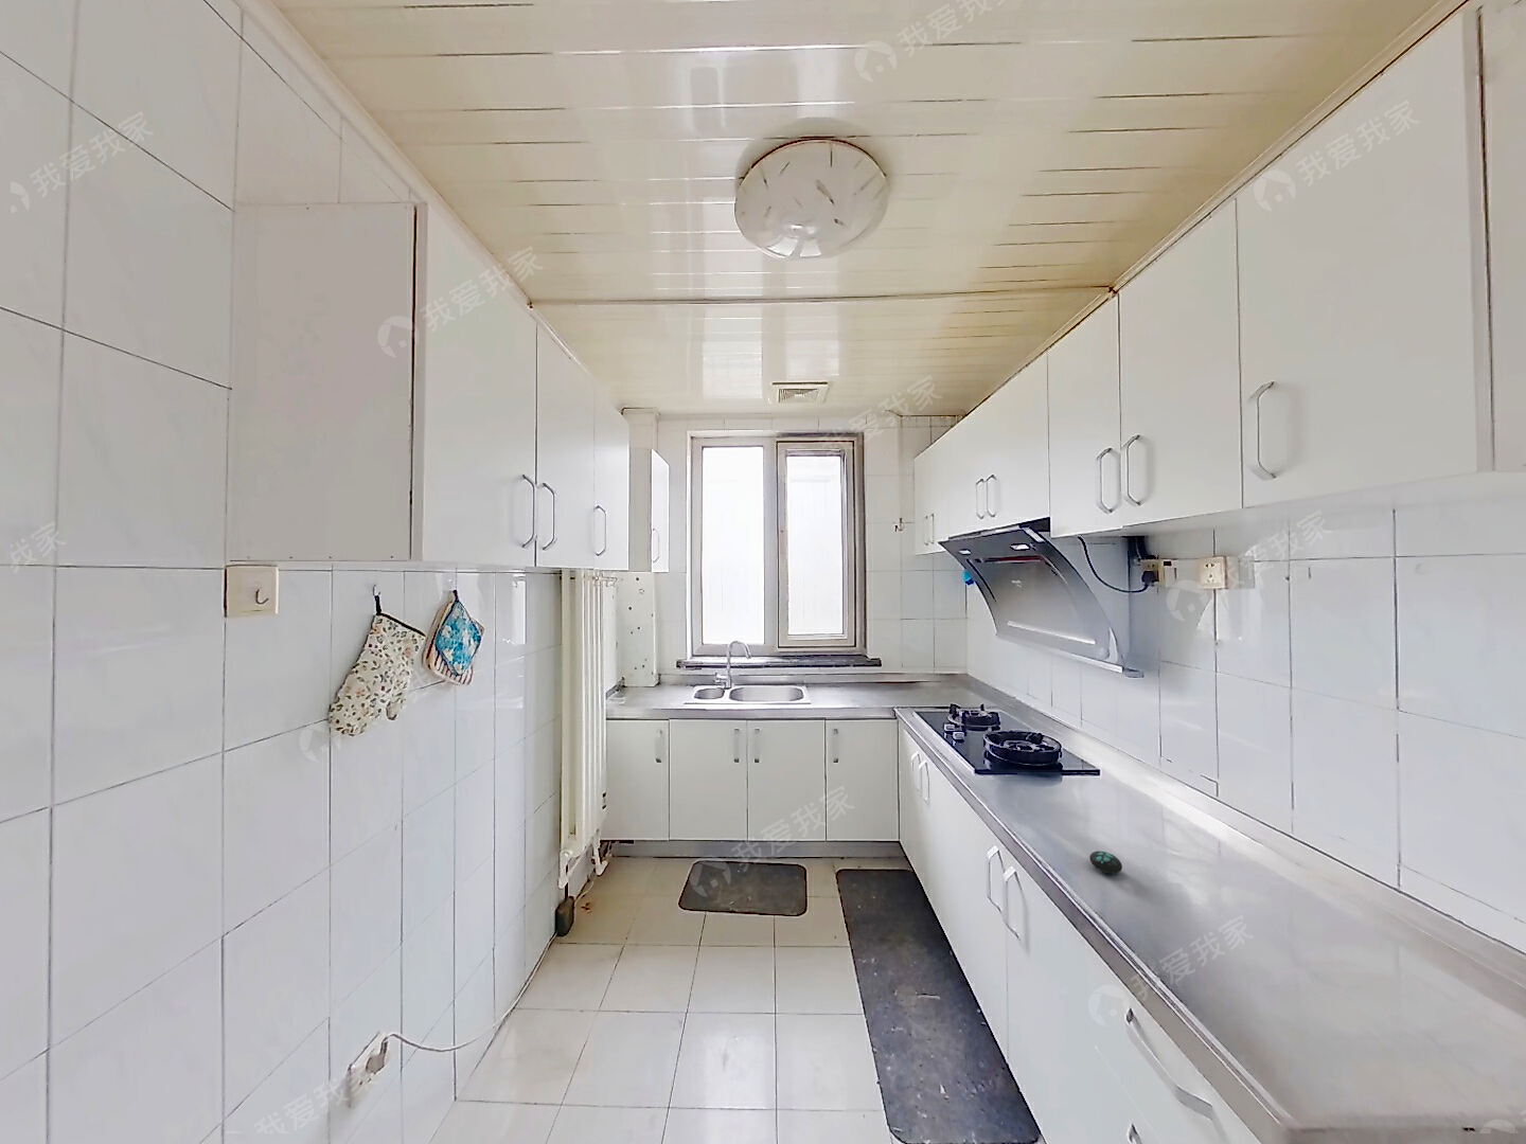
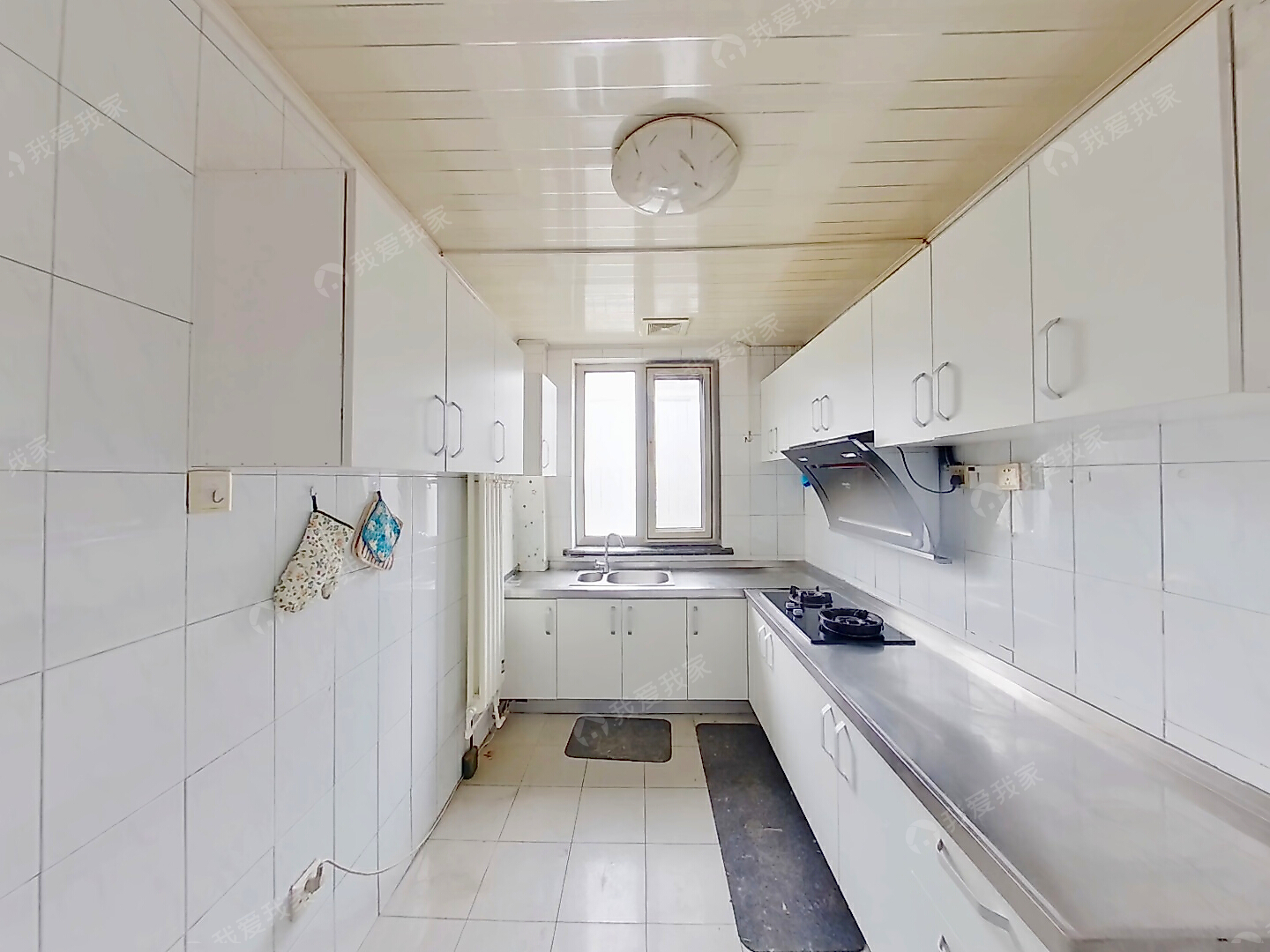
- decorative egg [1089,850,1123,875]
